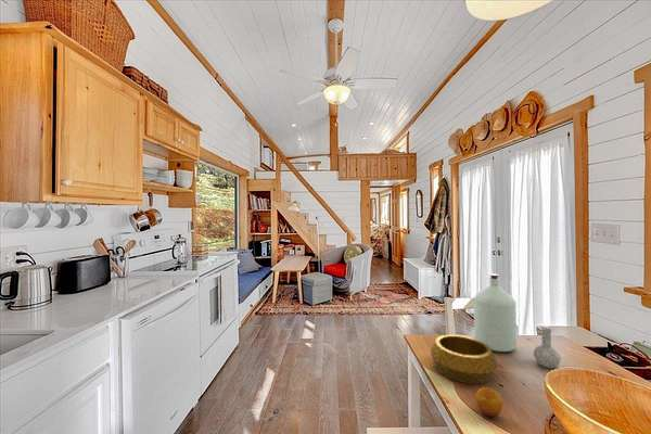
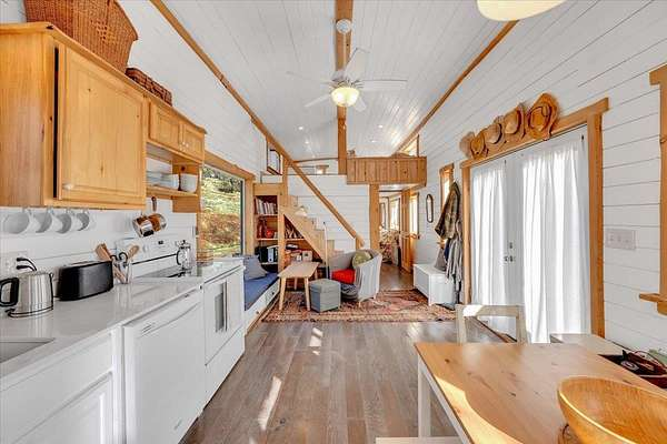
- fruit [474,386,503,419]
- bottle [473,272,561,369]
- decorative bowl [430,334,499,385]
